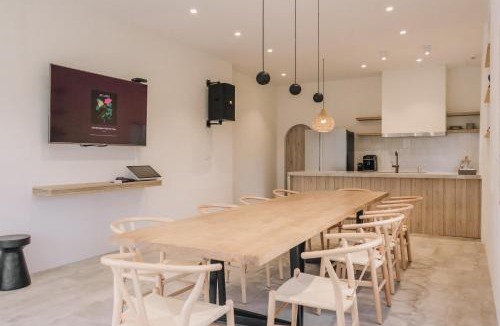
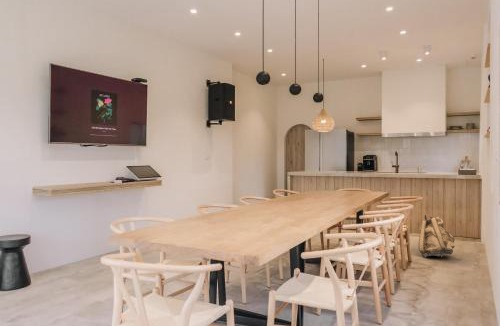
+ backpack [418,213,456,259]
